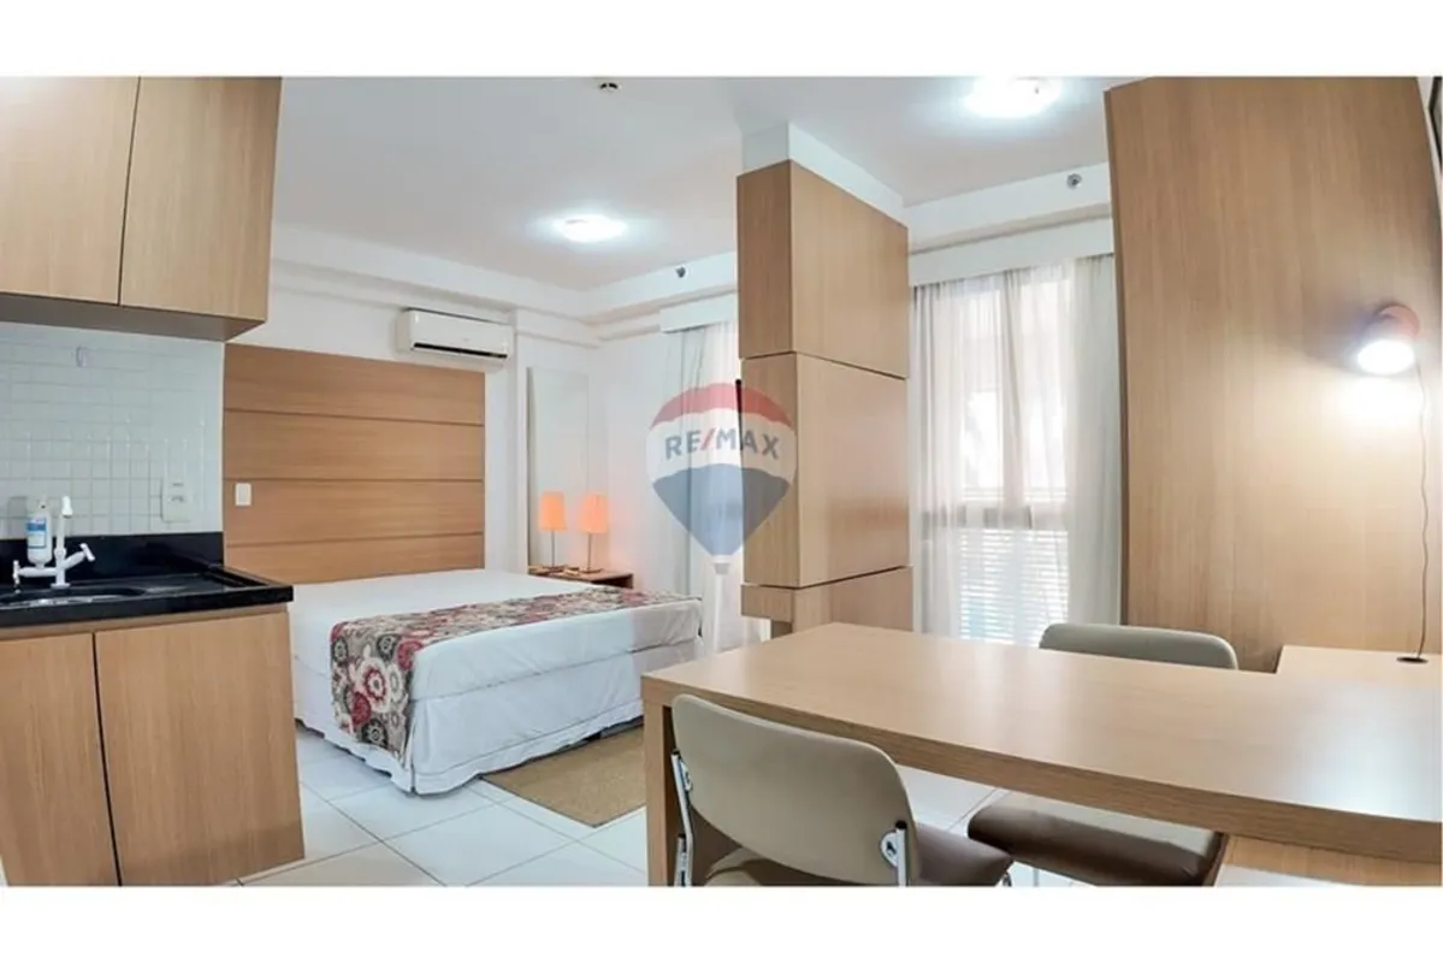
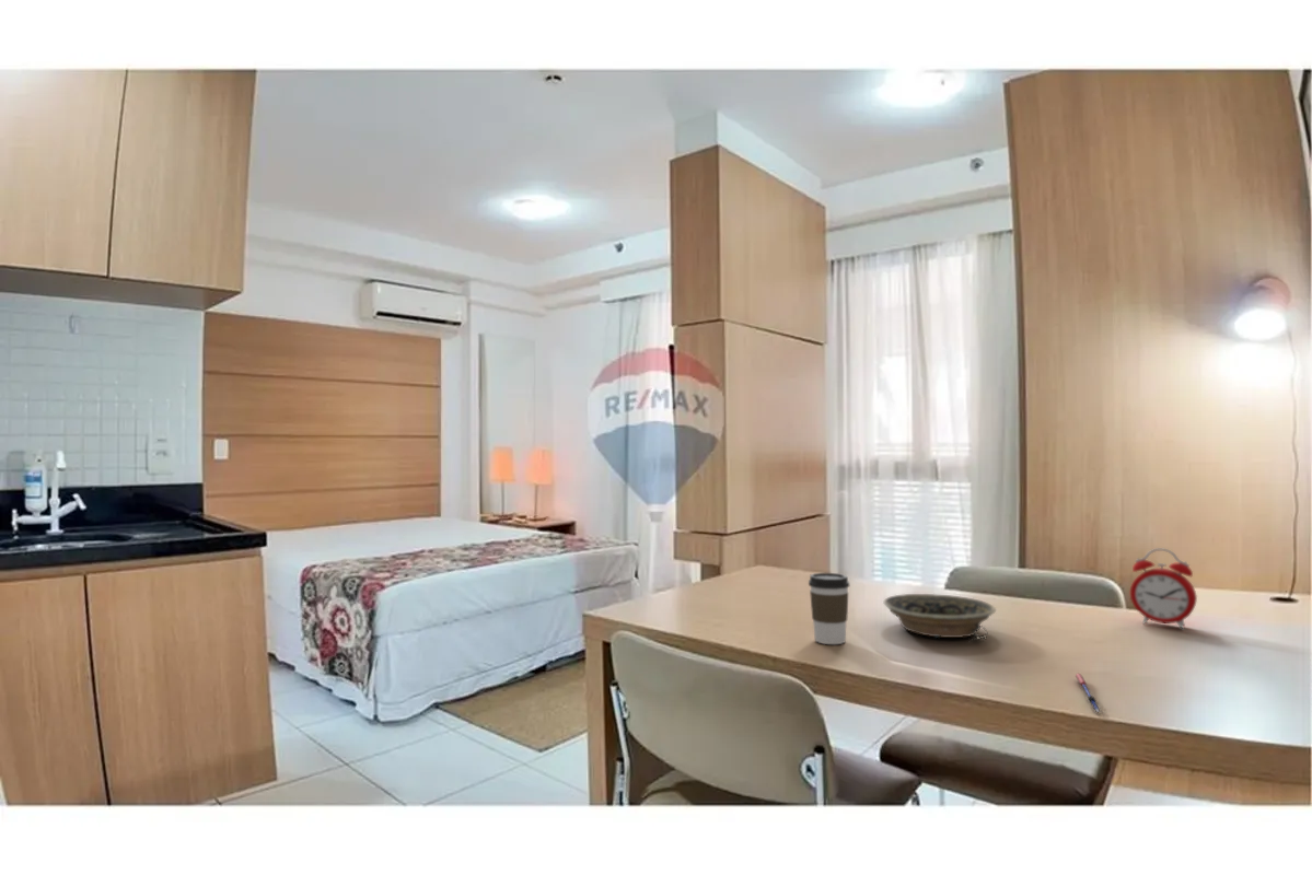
+ alarm clock [1129,547,1198,630]
+ bowl [882,593,997,643]
+ pen [1075,673,1104,714]
+ coffee cup [808,572,850,645]
